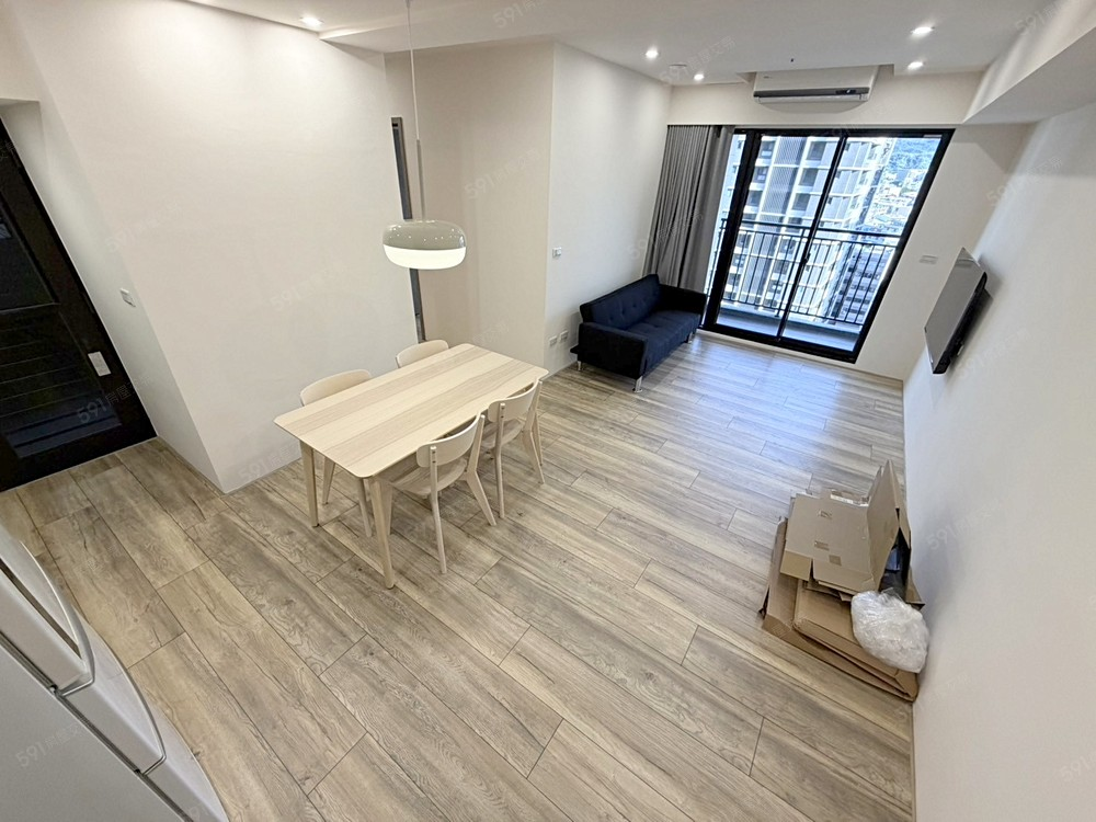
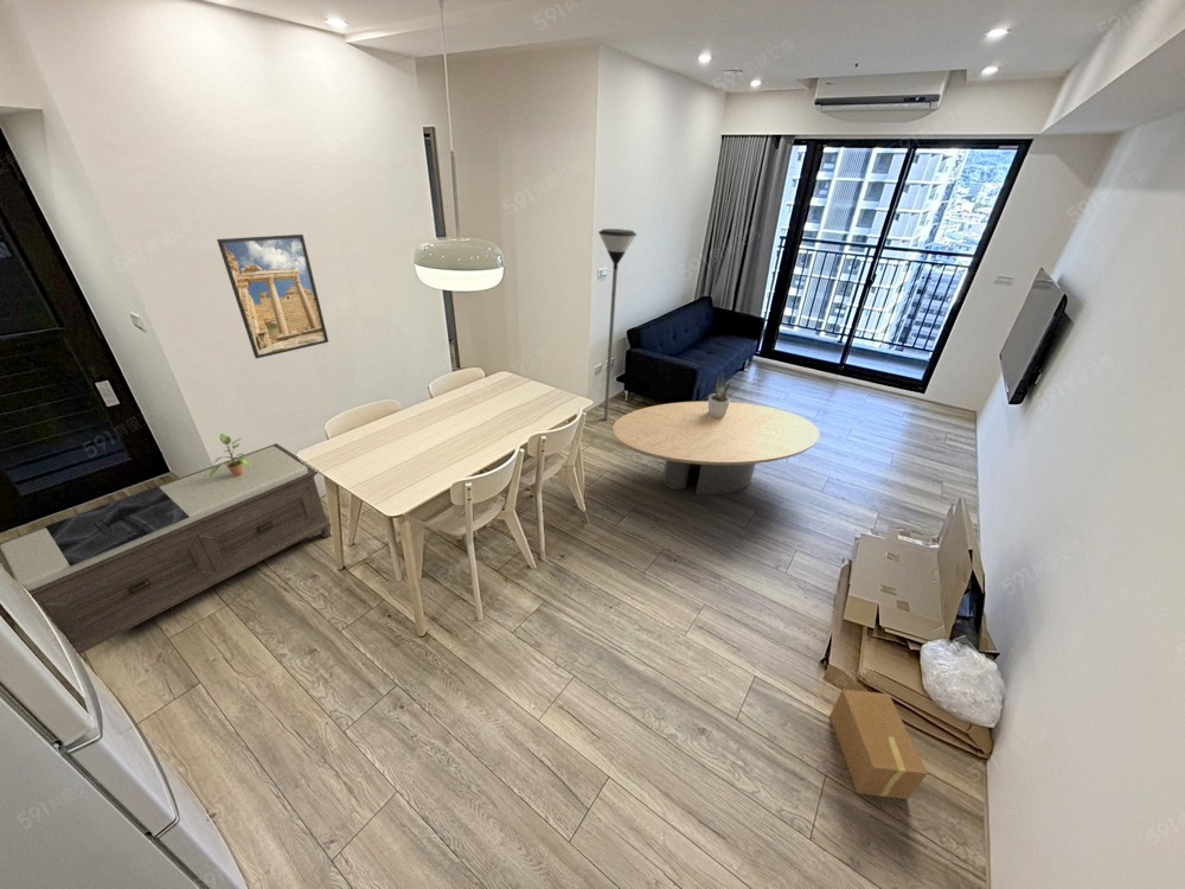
+ potted plant [210,433,251,478]
+ bench [0,442,332,664]
+ cardboard box [828,687,929,800]
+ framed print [216,234,329,359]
+ potted plant [707,371,735,417]
+ coffee table [611,401,821,495]
+ floor lamp [597,228,638,421]
+ decorative panel [45,485,190,567]
